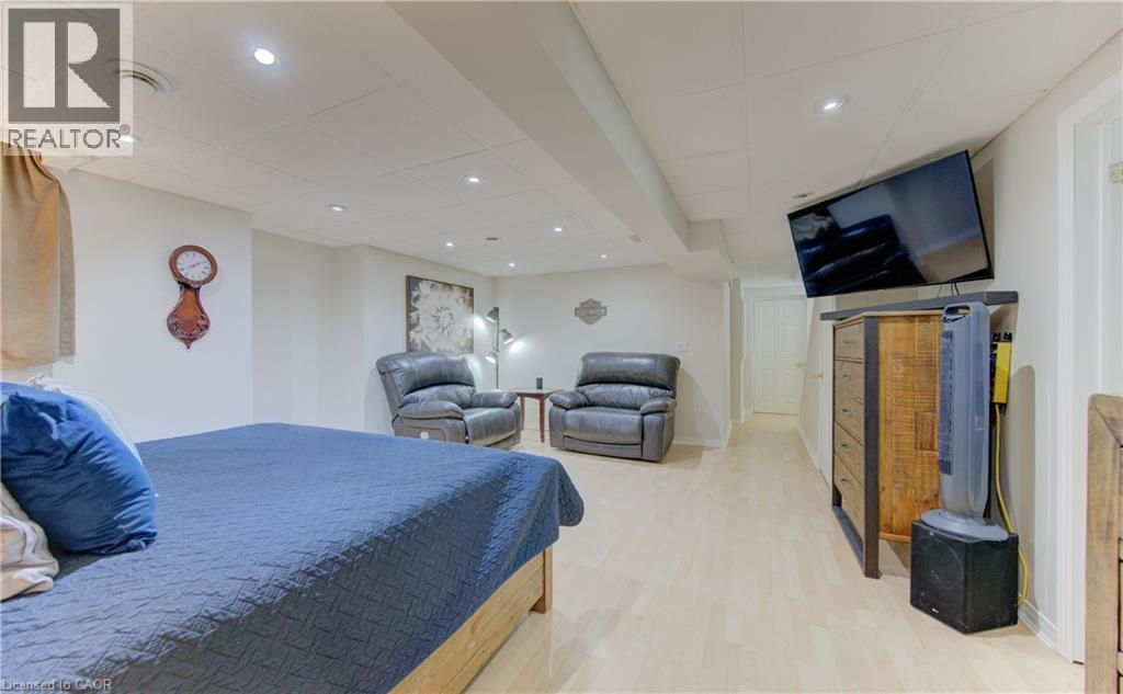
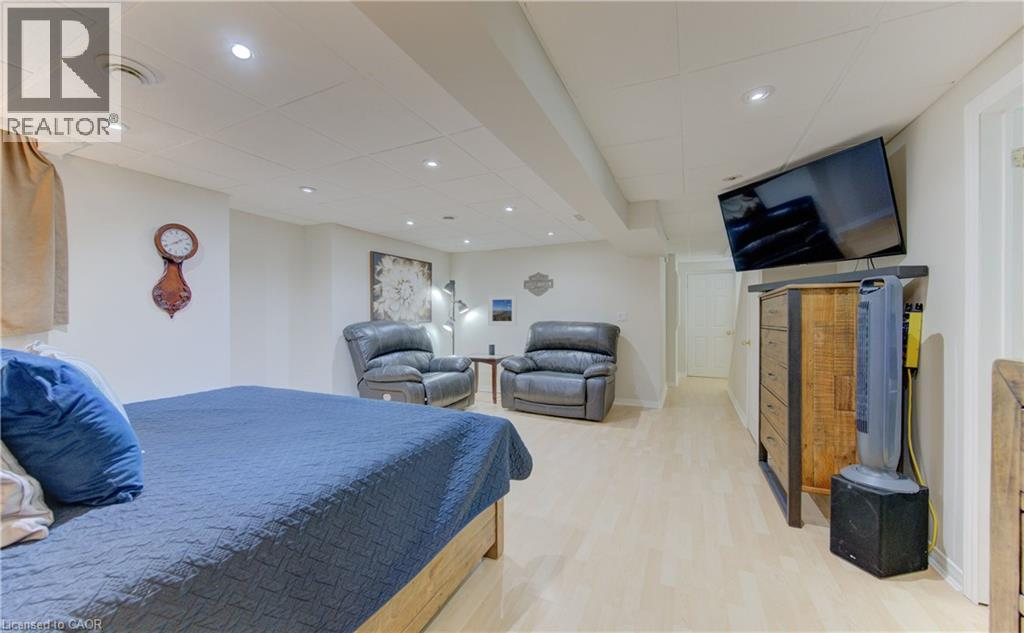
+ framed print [487,293,518,327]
